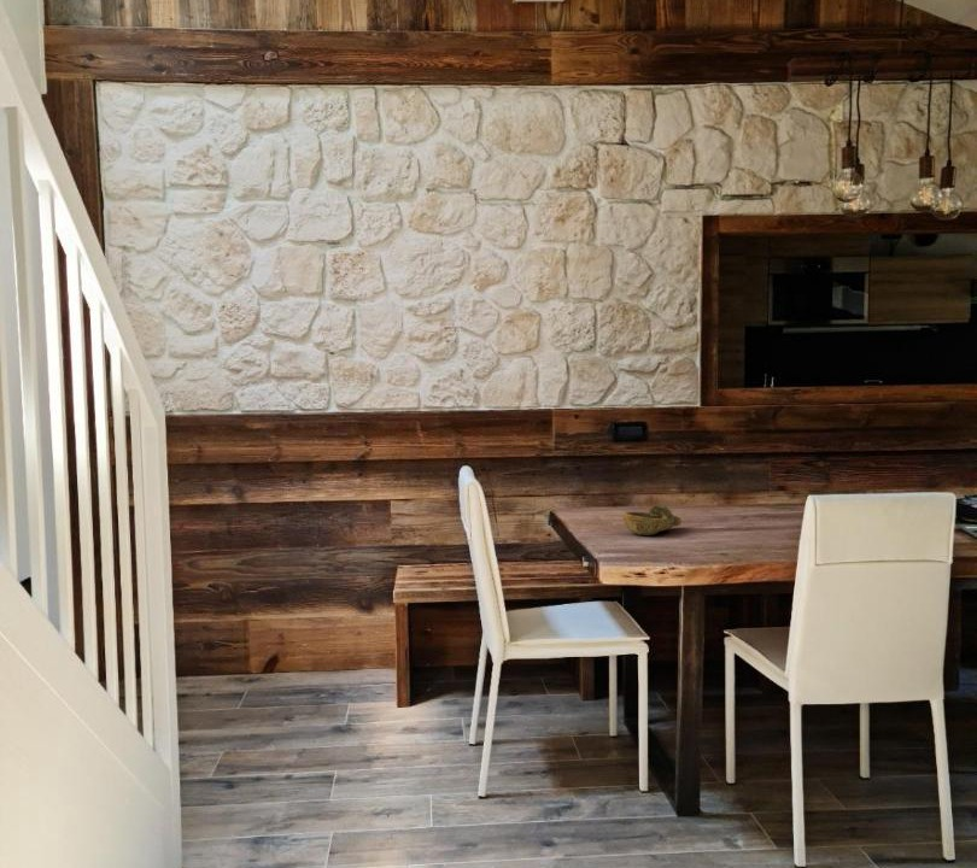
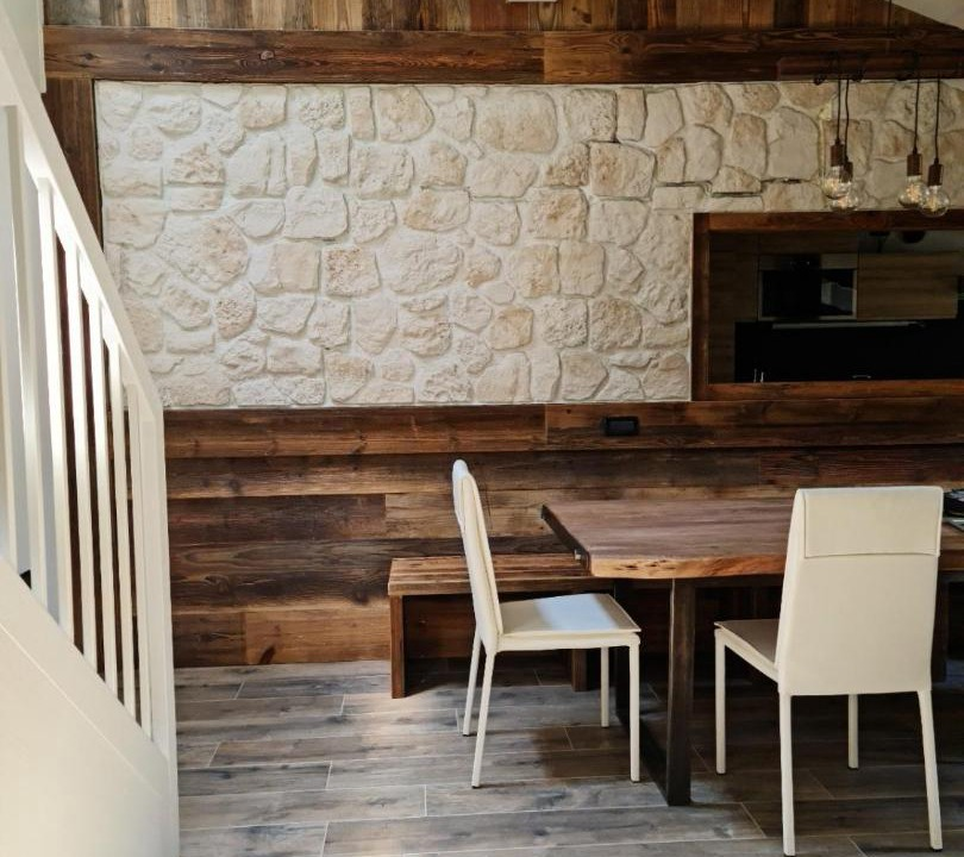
- decorative bowl [621,504,683,536]
